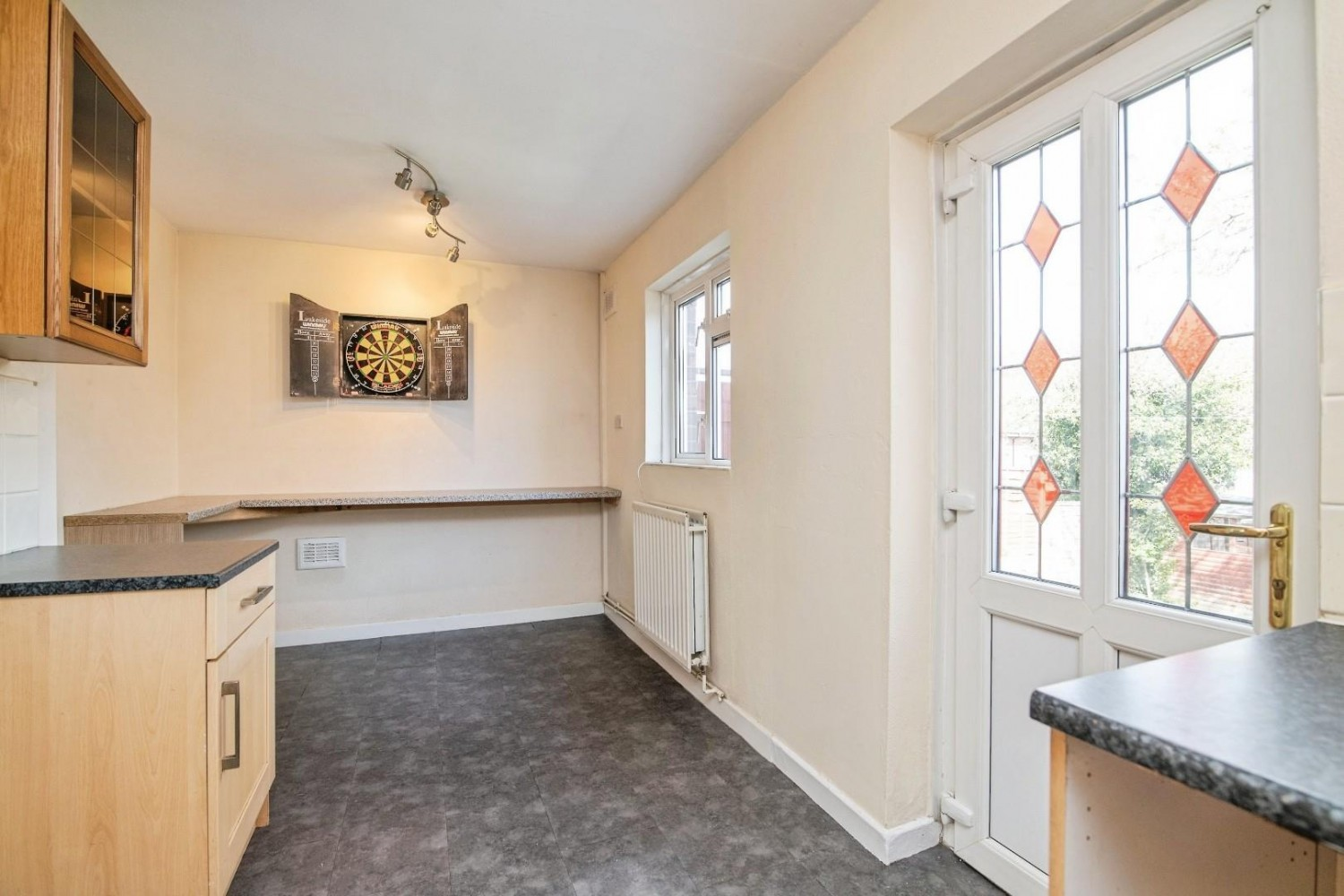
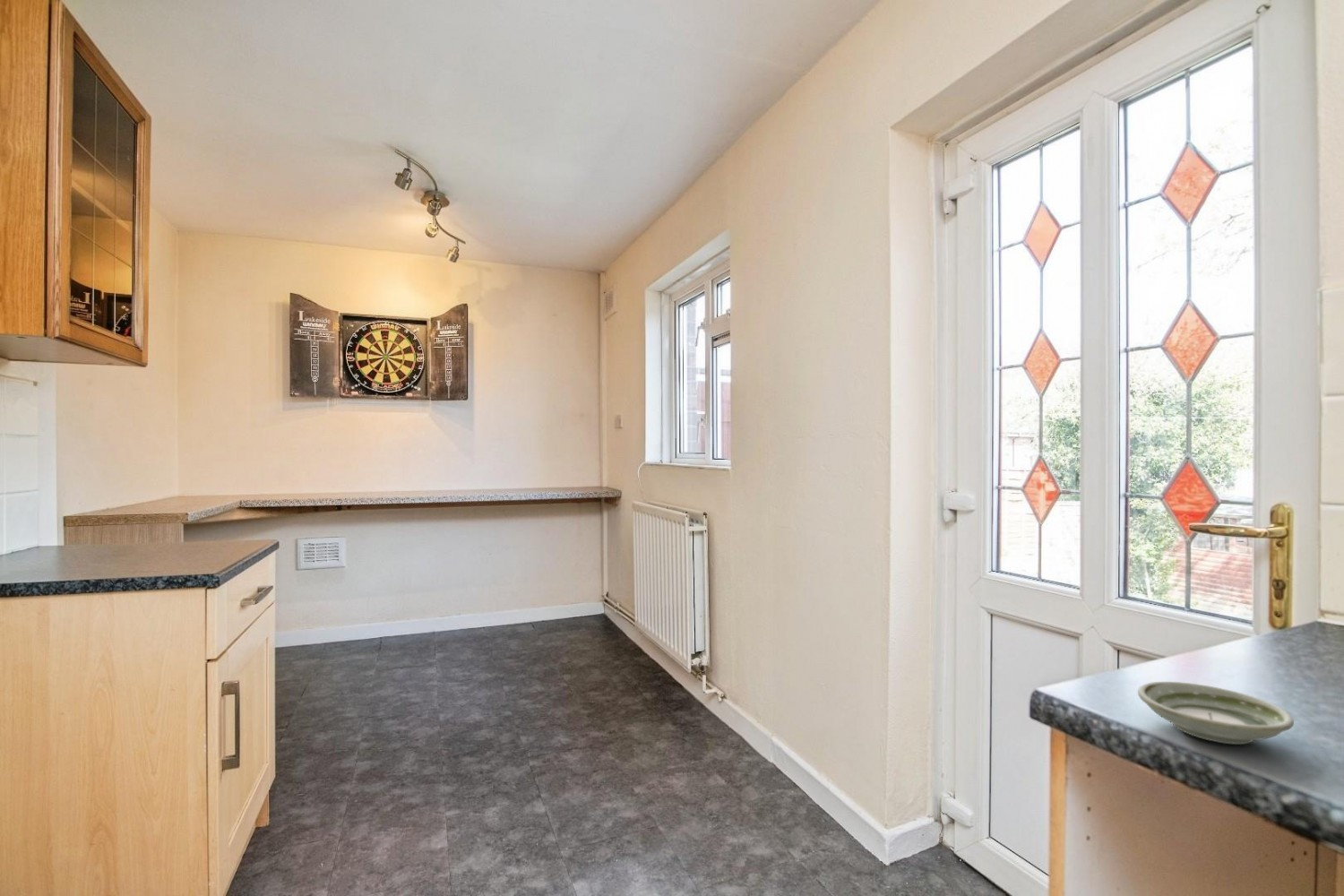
+ saucer [1137,681,1295,745]
